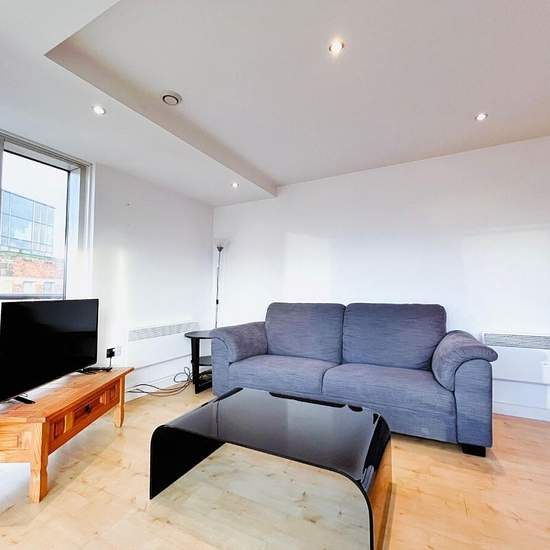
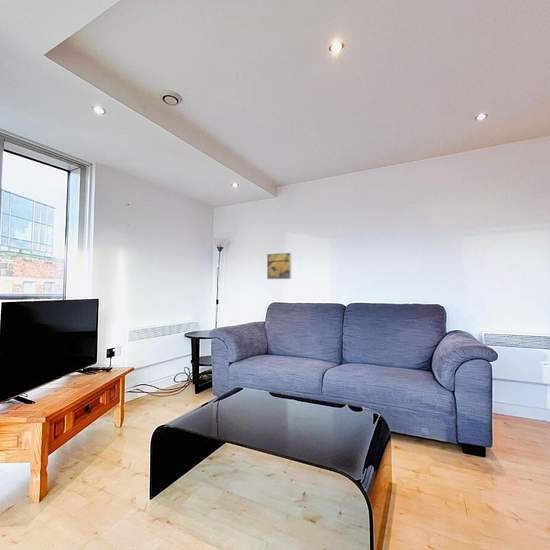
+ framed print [266,252,292,280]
